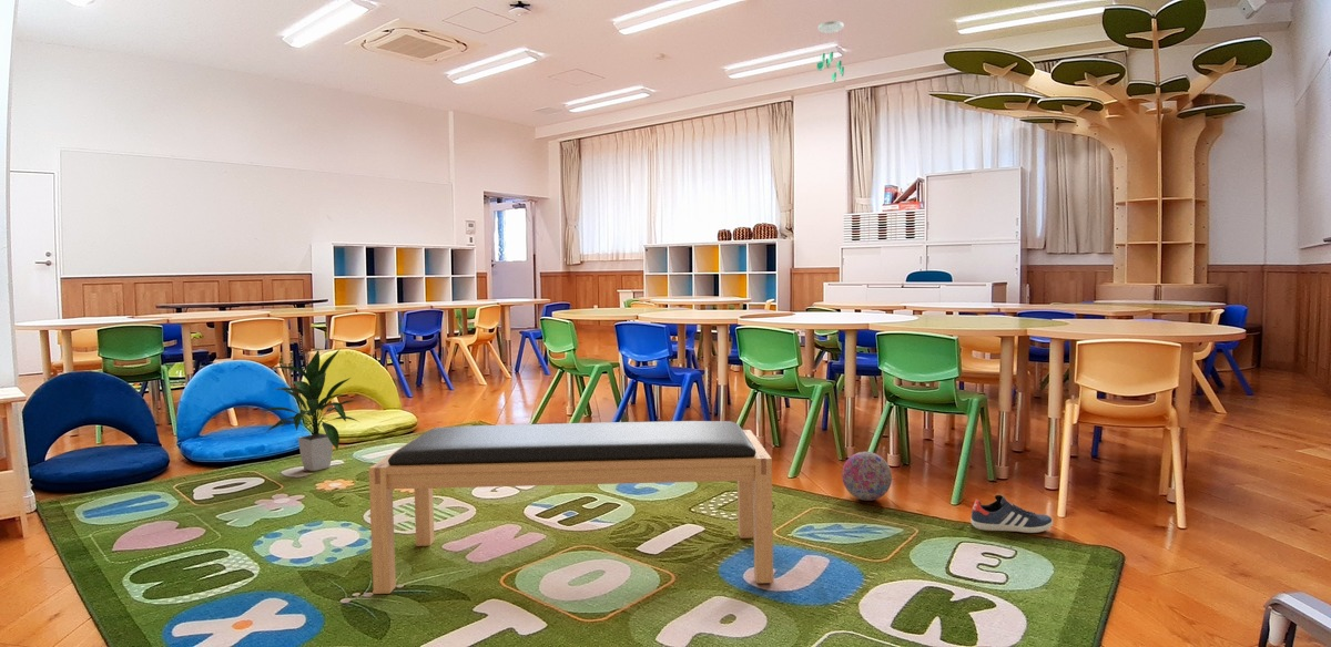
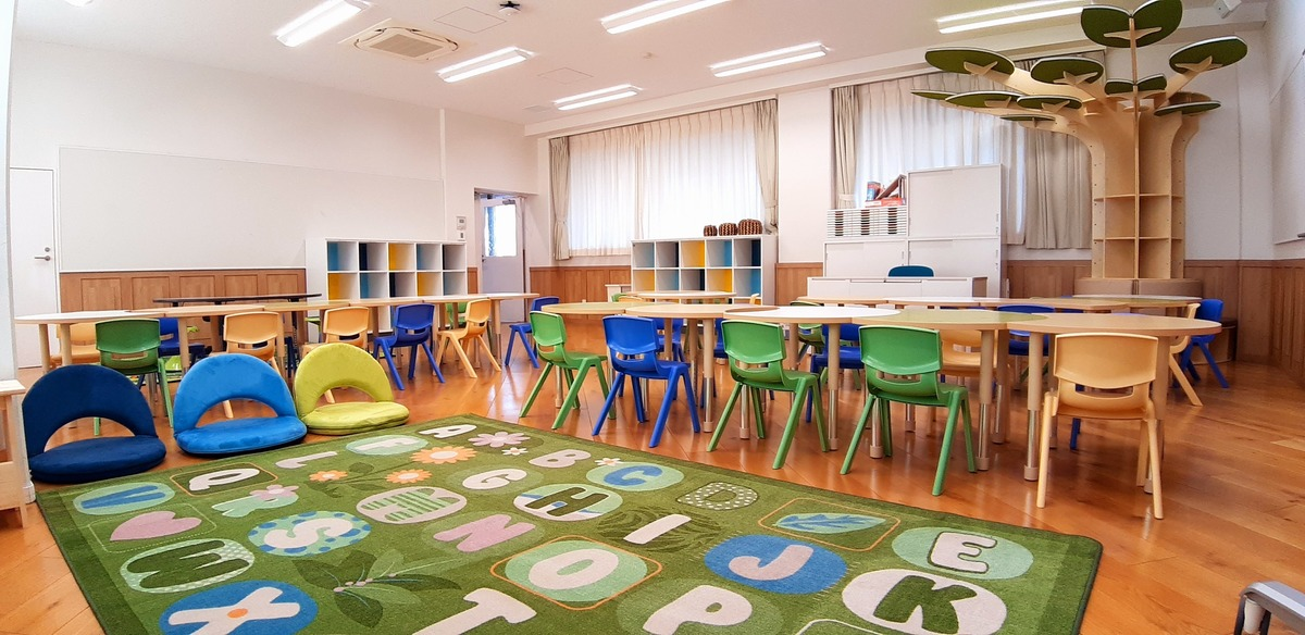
- indoor plant [260,349,362,472]
- decorative ball [841,451,893,502]
- sneaker [971,494,1054,534]
- ceiling mobile [816,20,845,83]
- bench [368,420,774,595]
